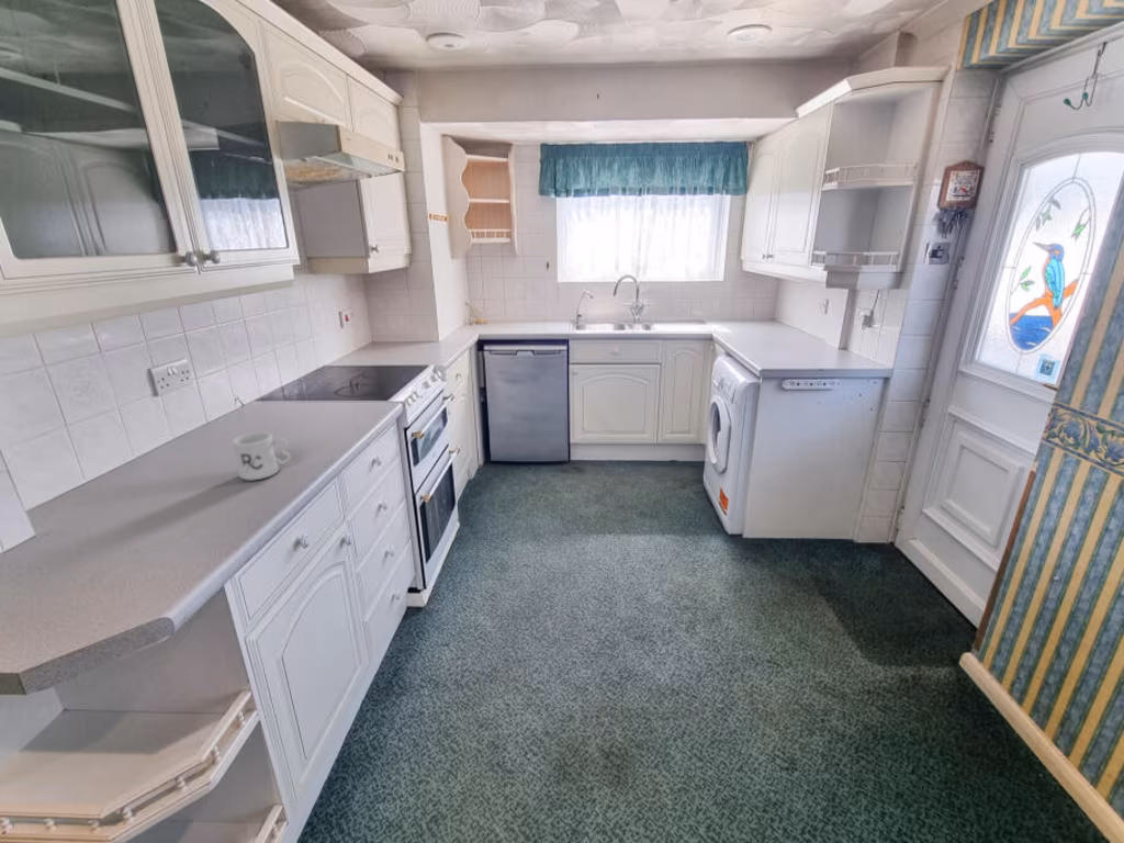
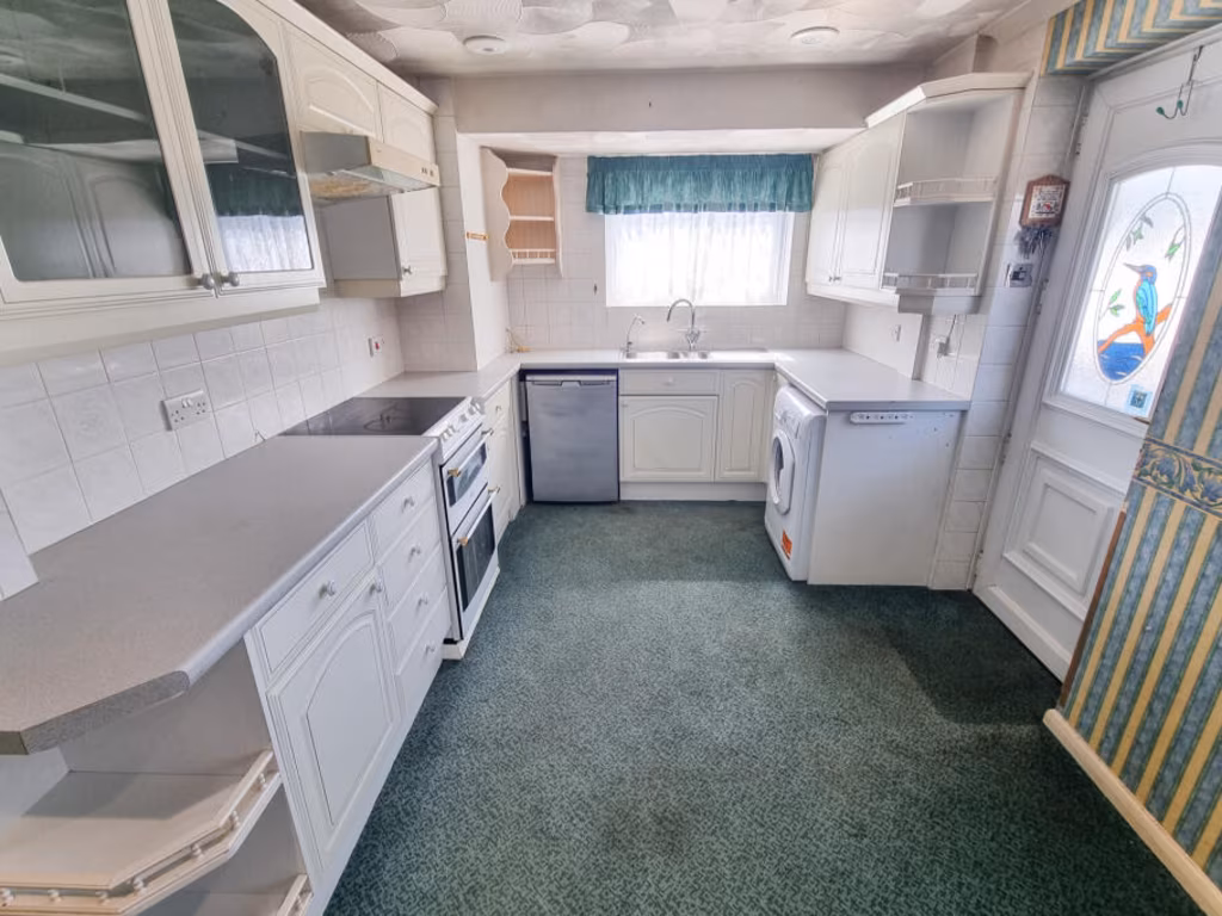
- mug [231,431,292,482]
